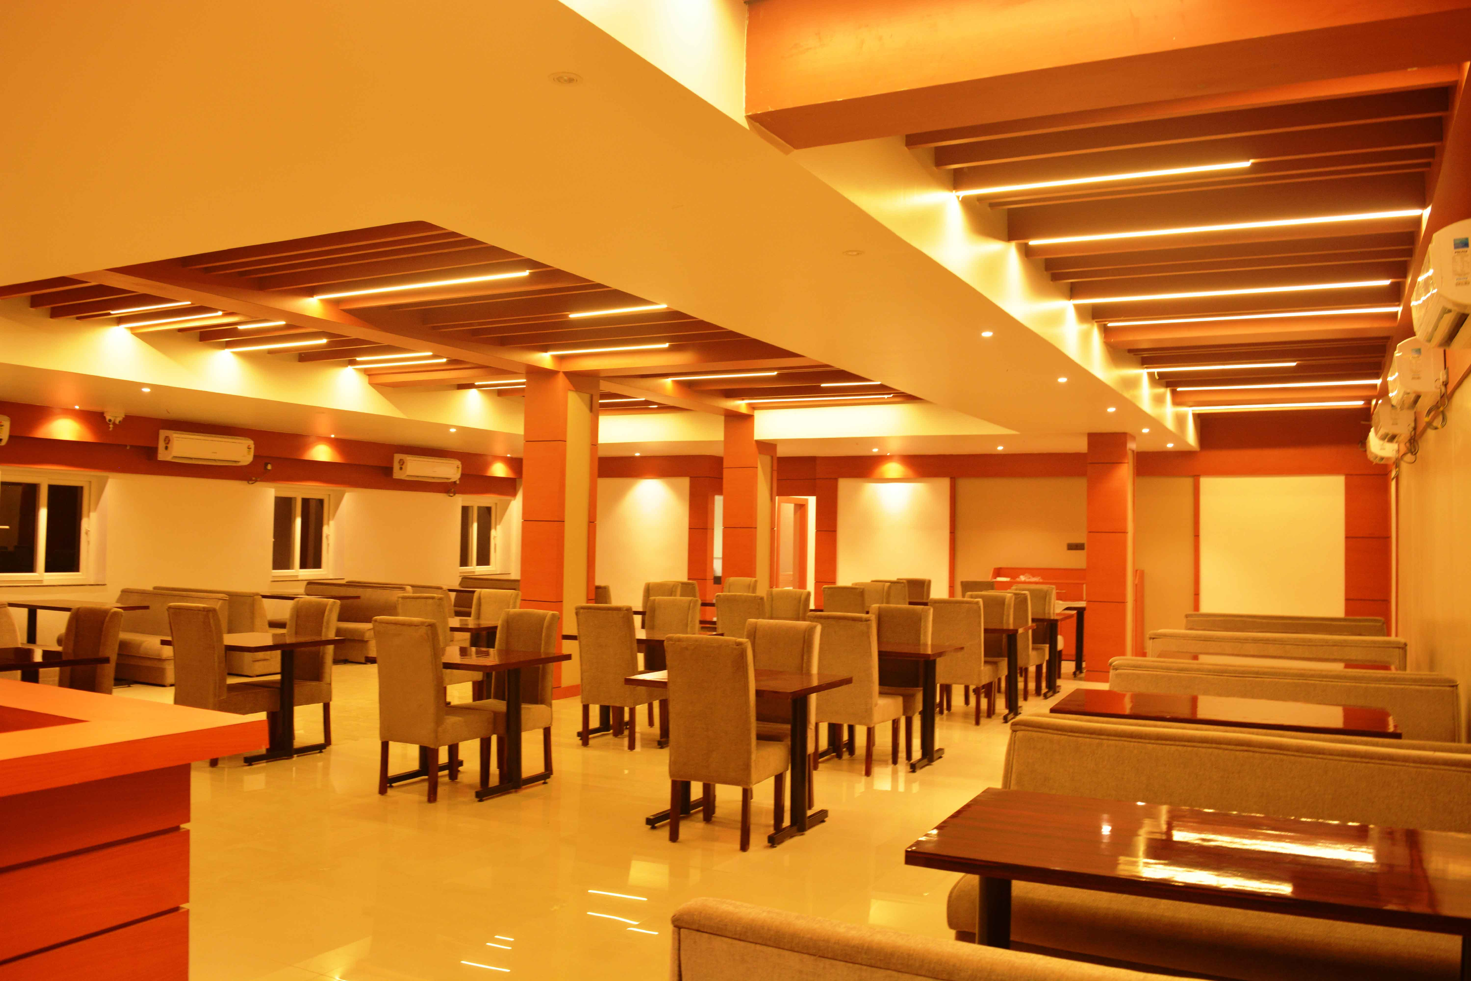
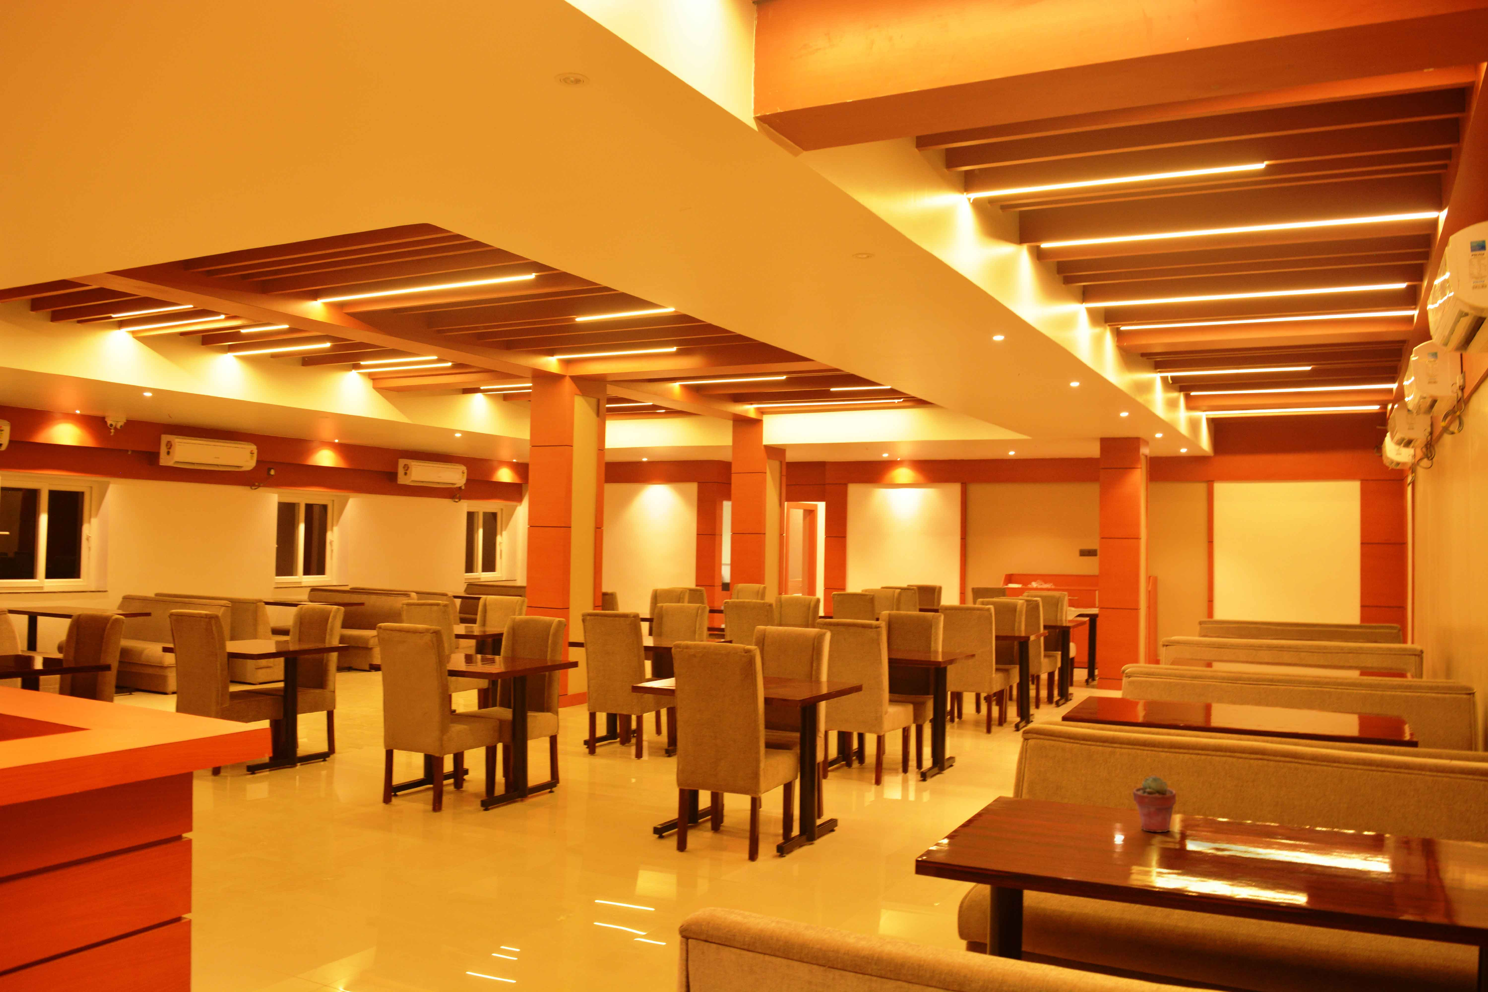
+ potted succulent [1133,775,1176,833]
